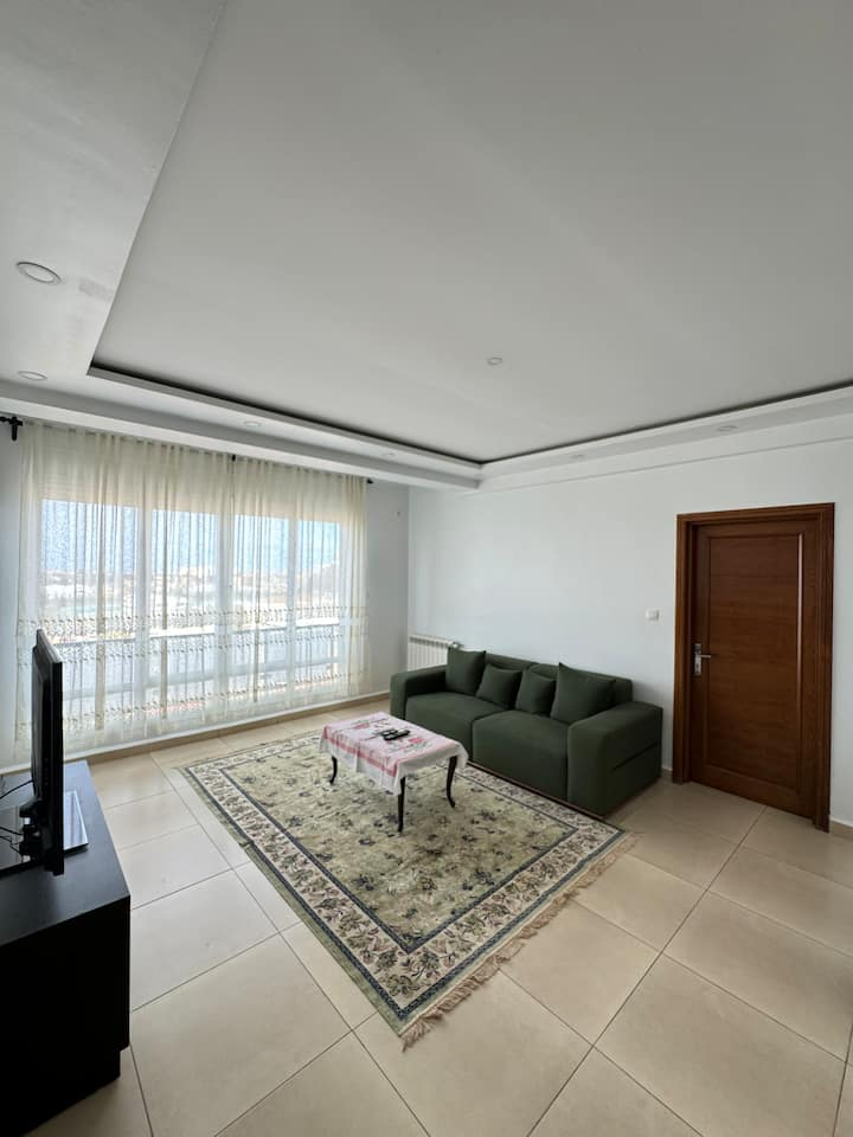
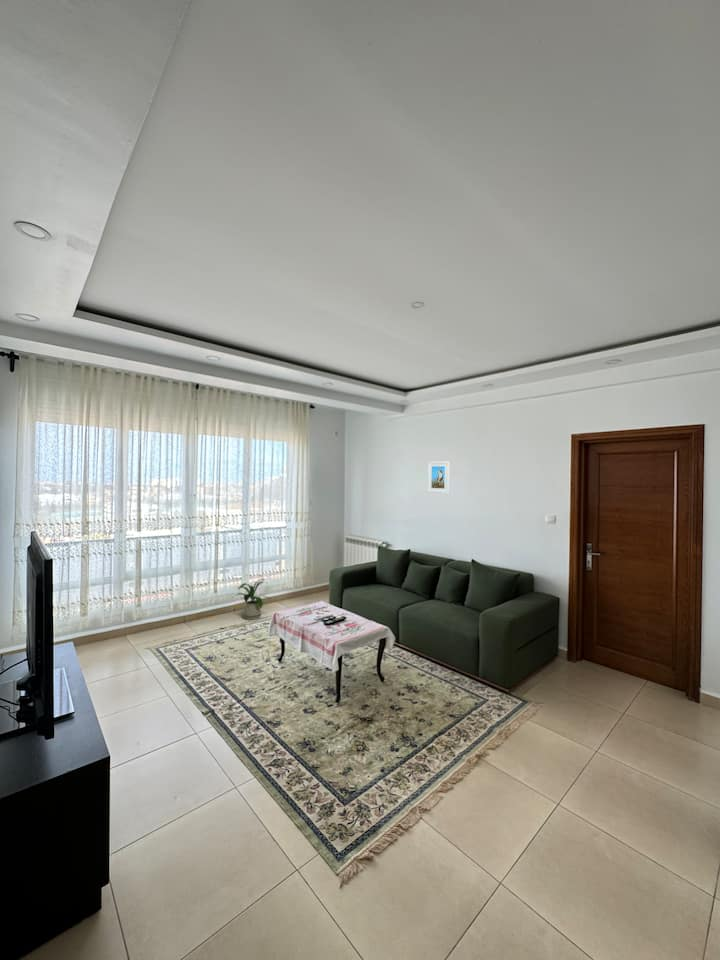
+ house plant [232,578,274,621]
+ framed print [427,461,451,494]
